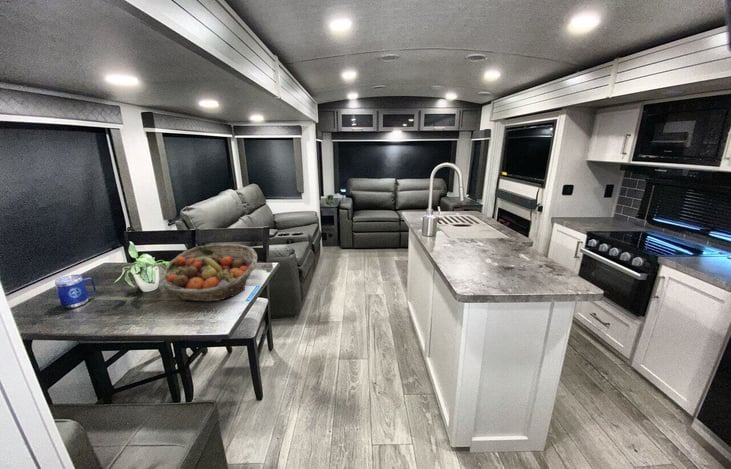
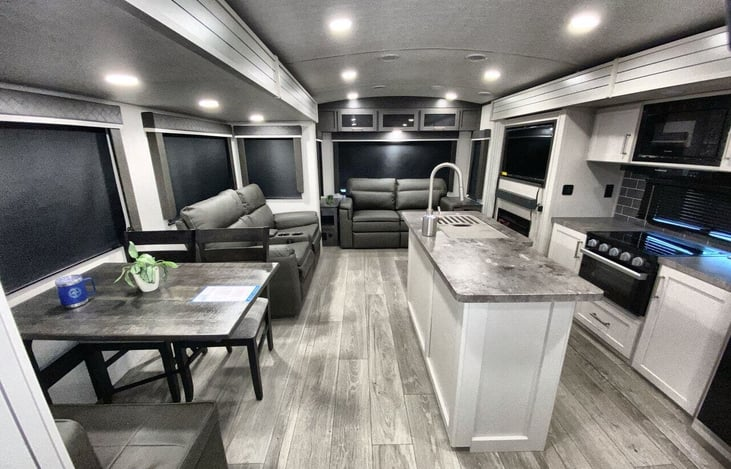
- fruit basket [159,243,258,302]
